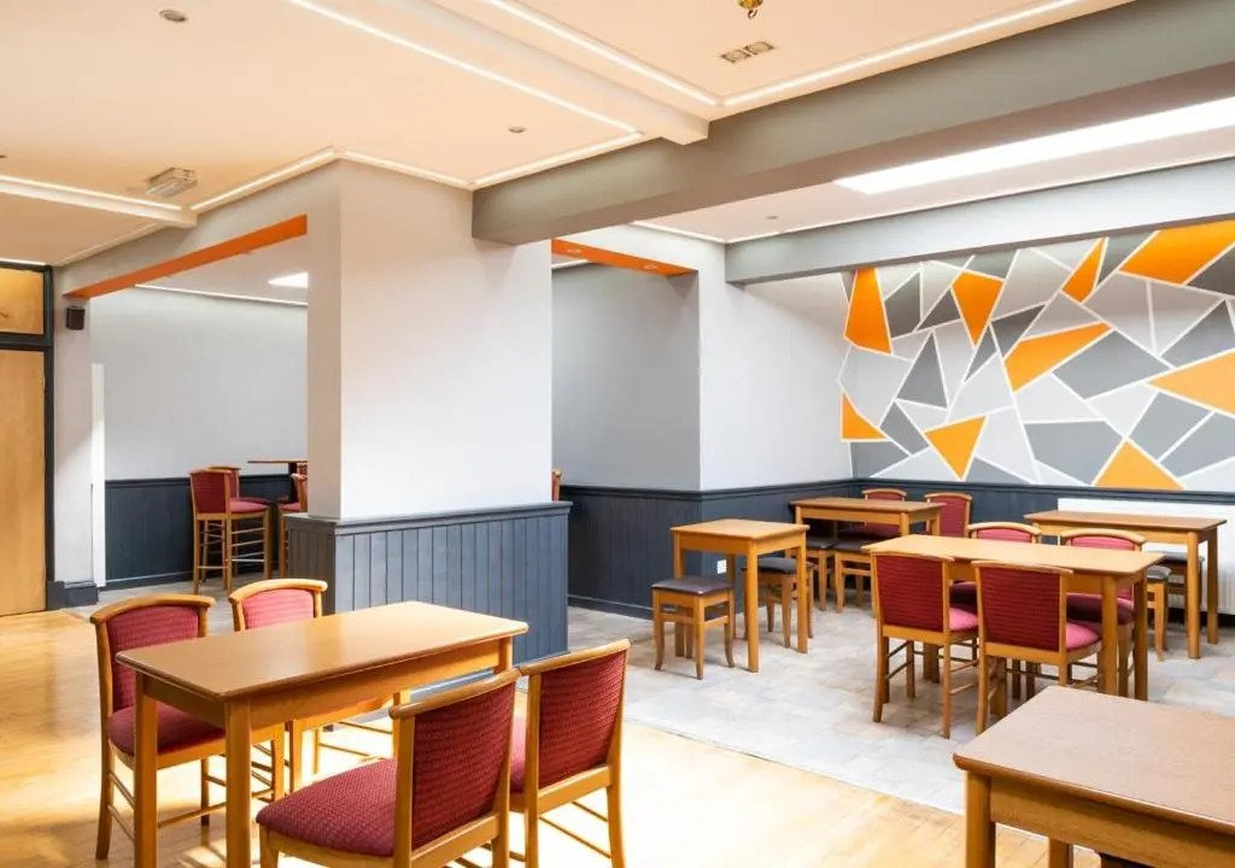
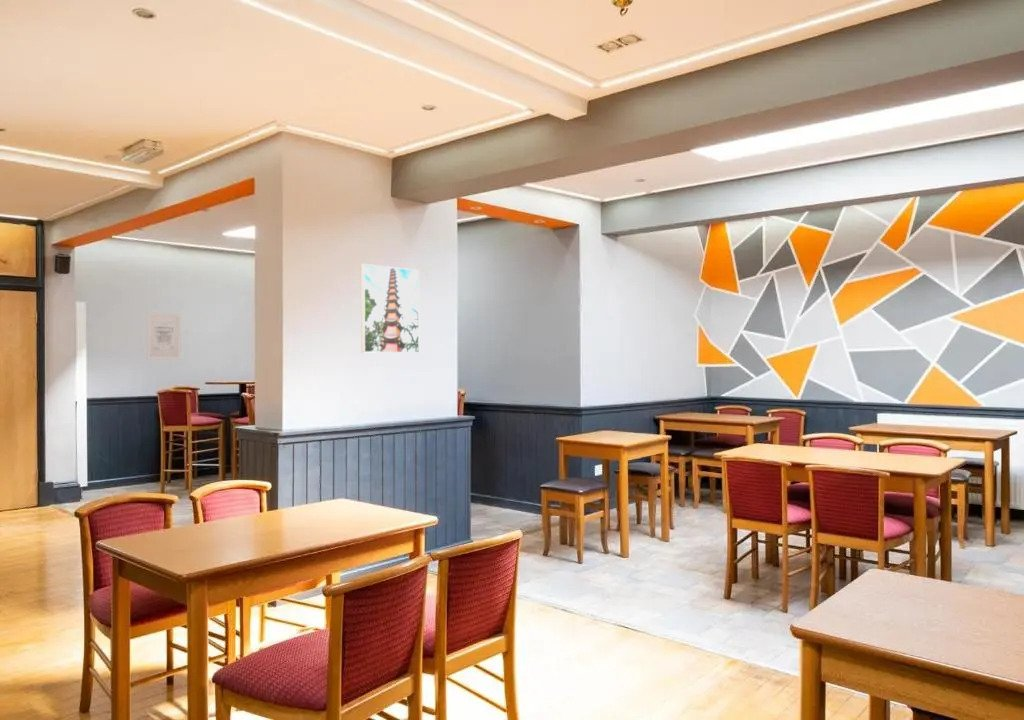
+ wall art [146,312,181,360]
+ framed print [360,263,420,354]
